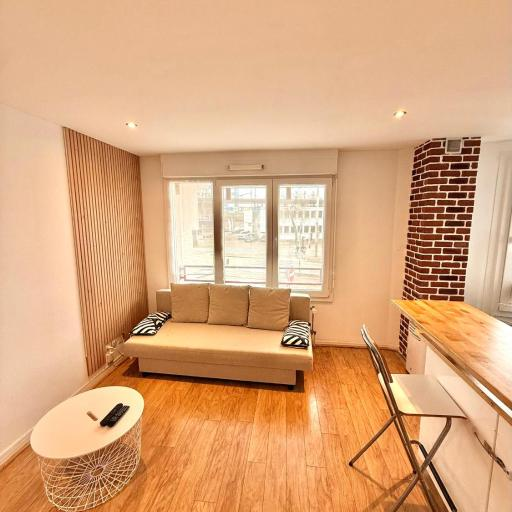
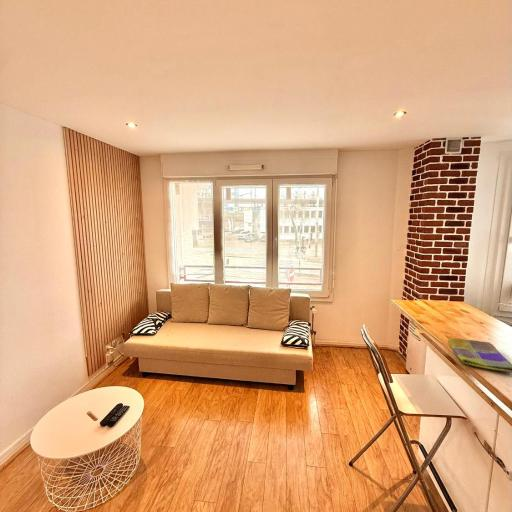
+ dish towel [447,337,512,374]
